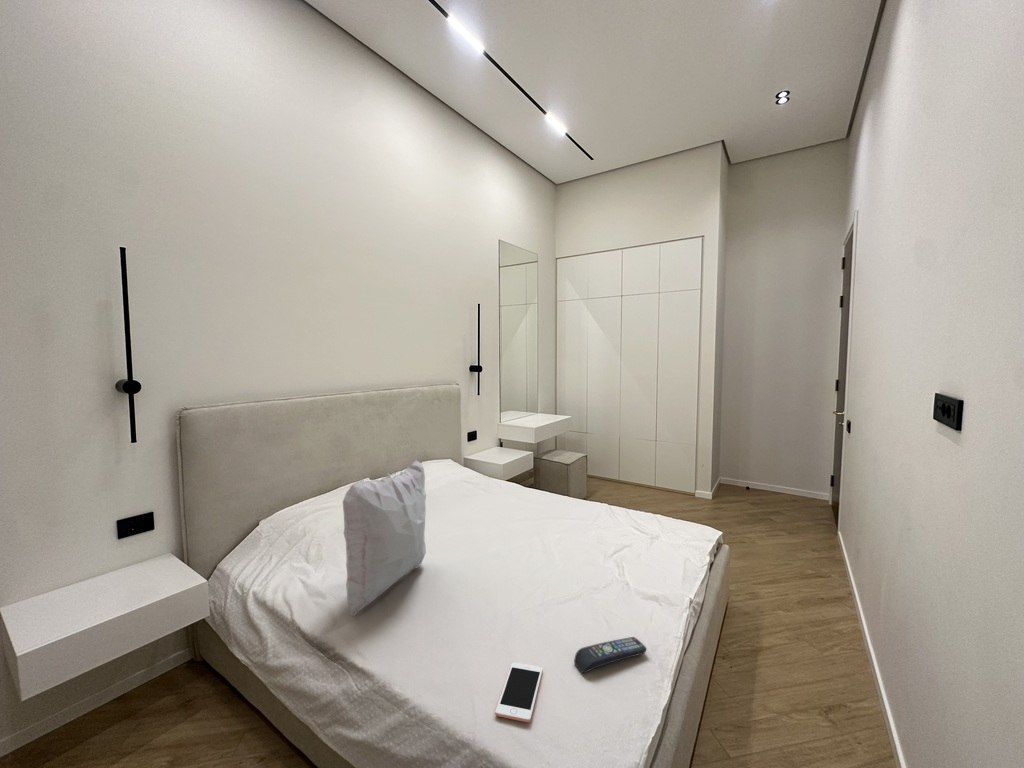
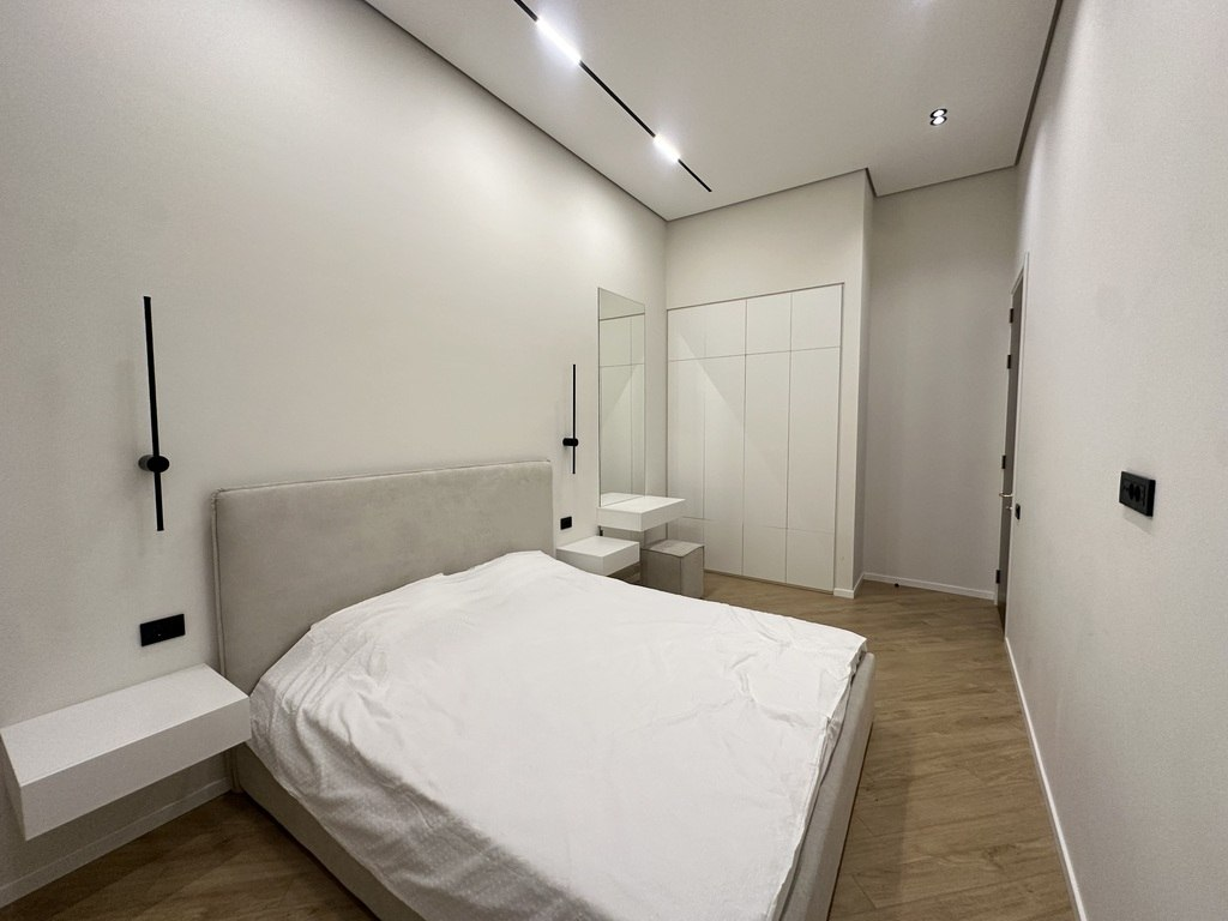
- remote control [573,636,648,674]
- cell phone [494,662,544,723]
- pillow [342,458,427,617]
